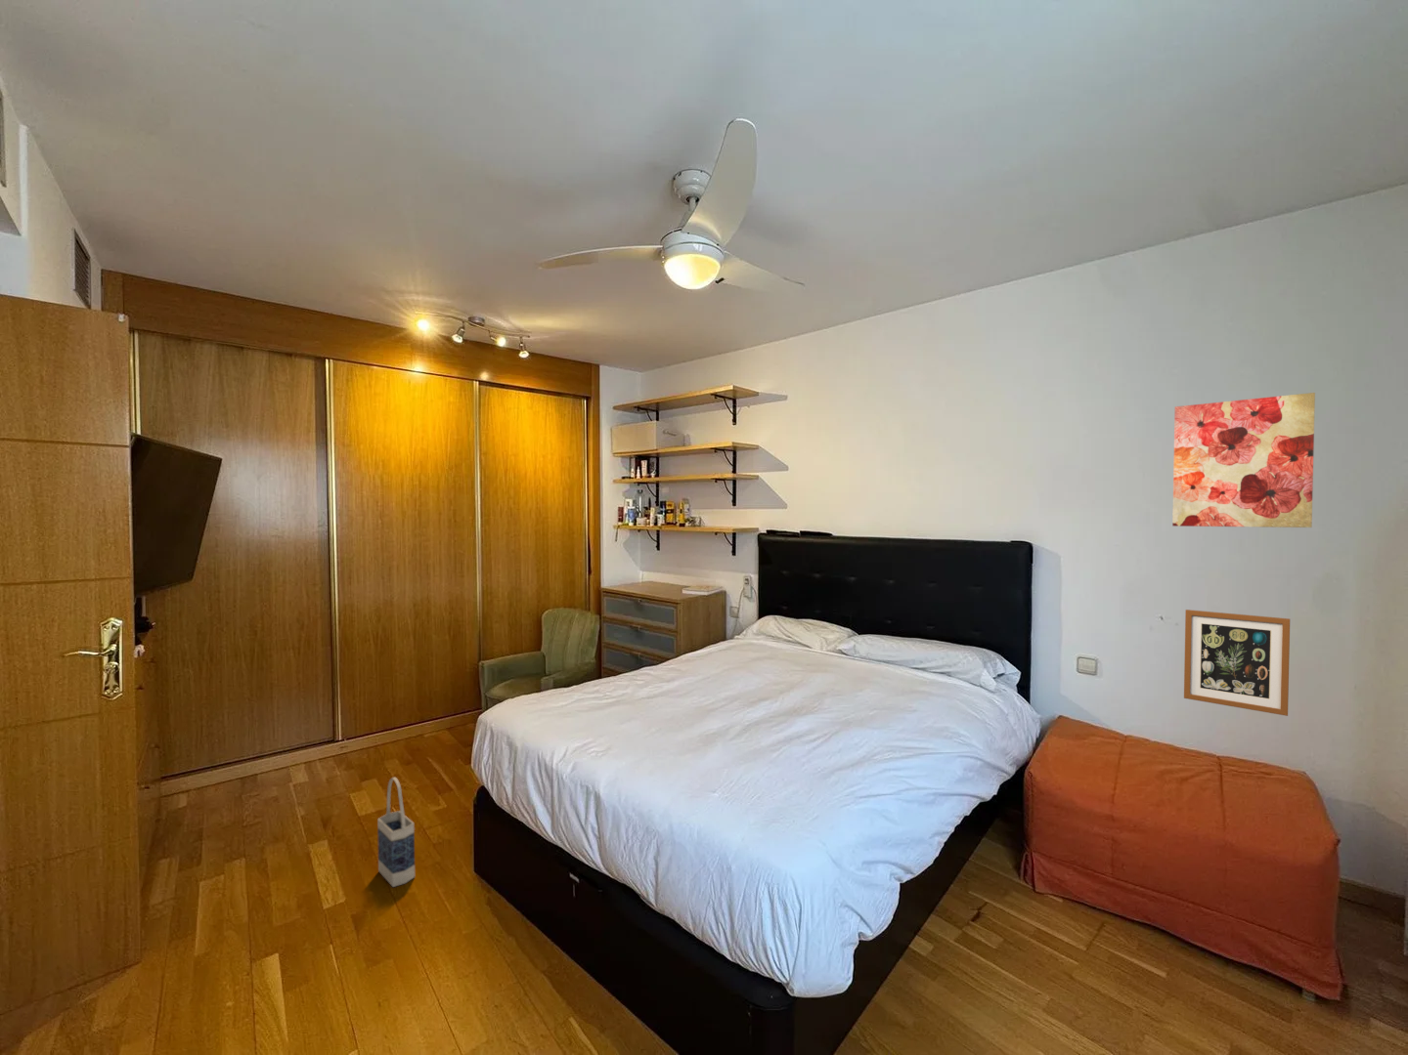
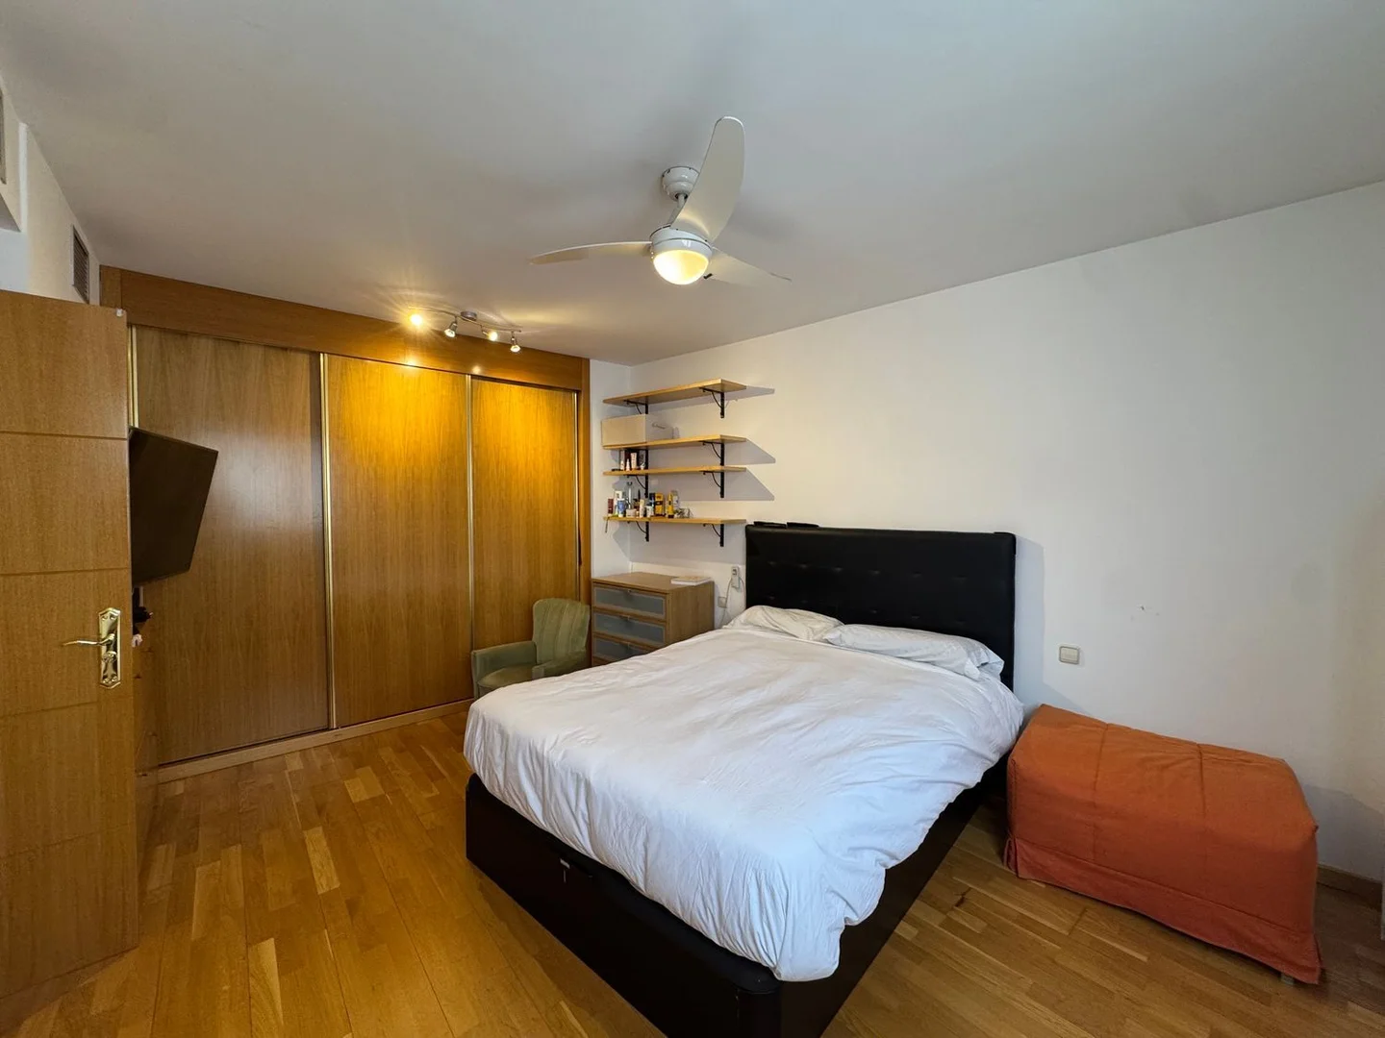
- wall art [1172,391,1316,529]
- bag [377,777,416,888]
- wall art [1183,608,1290,717]
